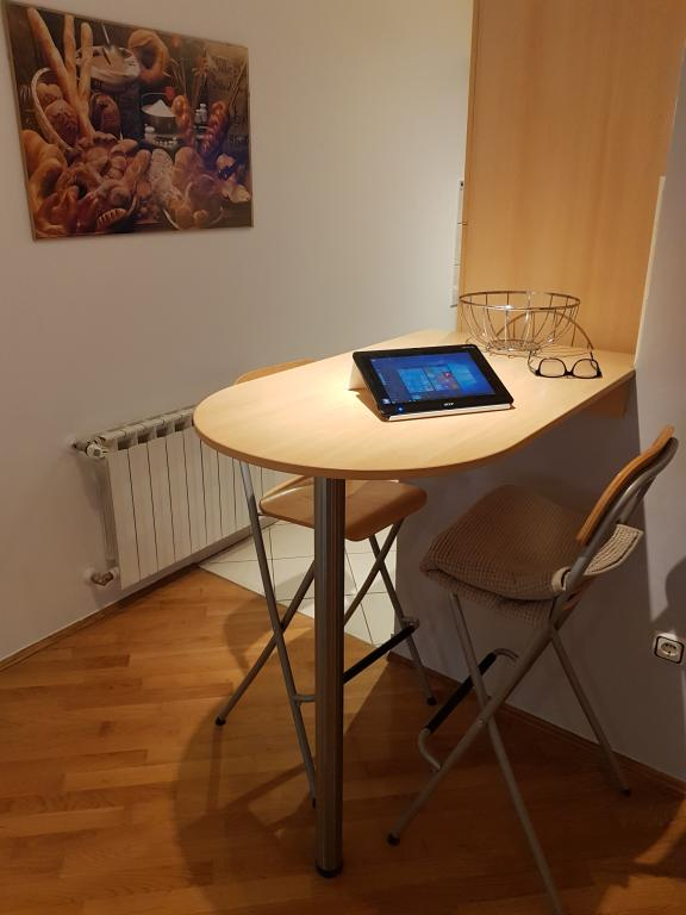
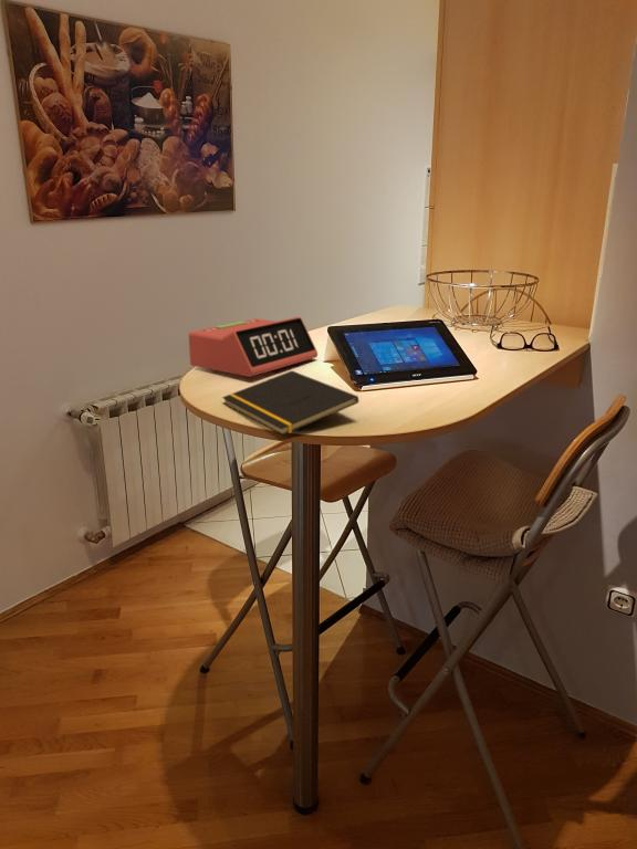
+ alarm clock [188,316,318,378]
+ notepad [221,369,359,437]
